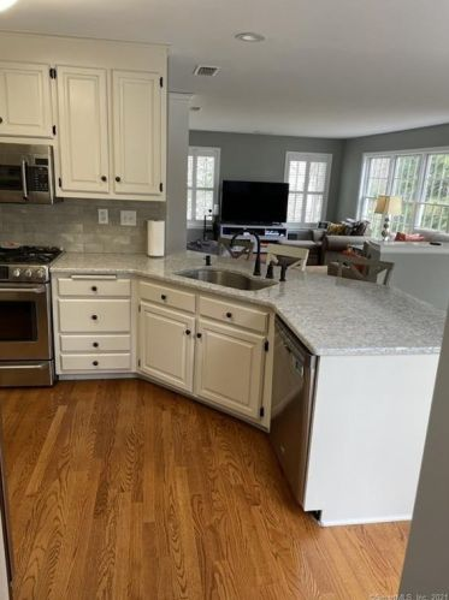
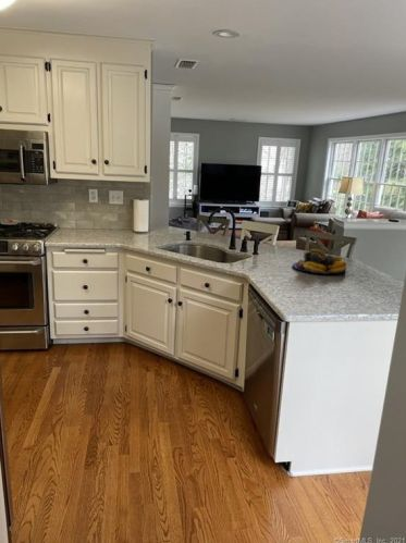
+ fruit bowl [292,248,348,275]
